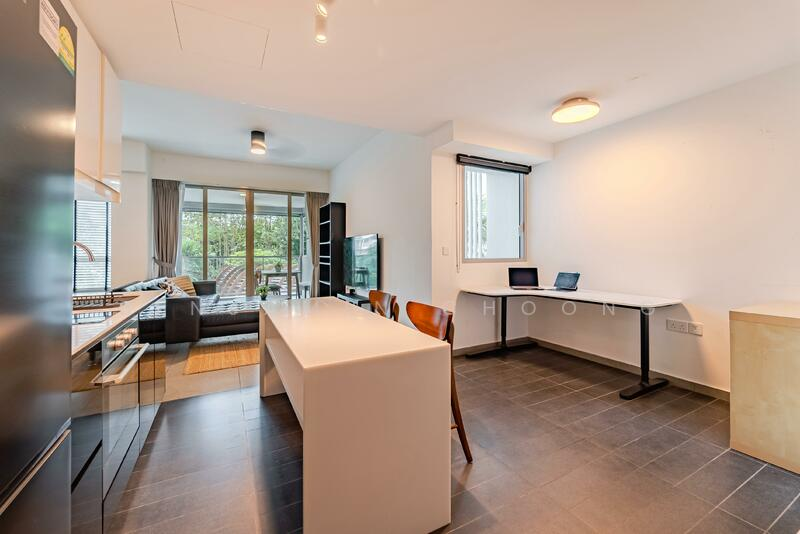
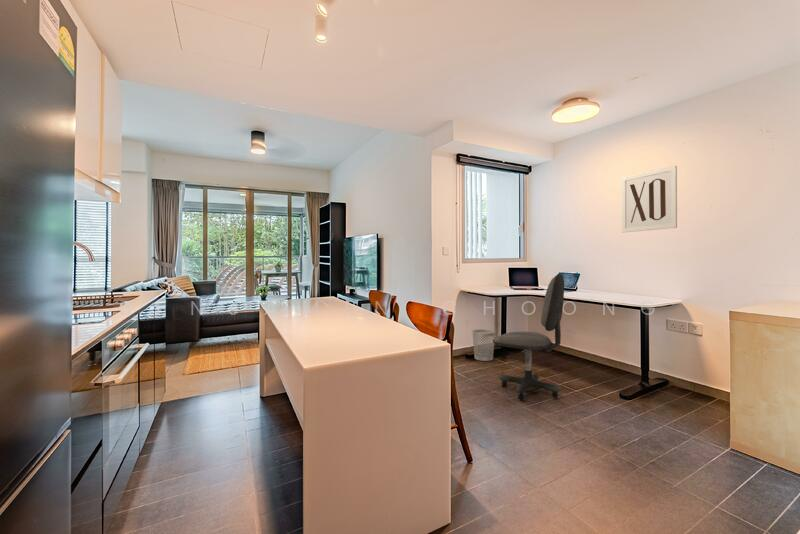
+ wall art [621,165,678,234]
+ wastebasket [472,328,496,362]
+ office chair [492,272,565,401]
